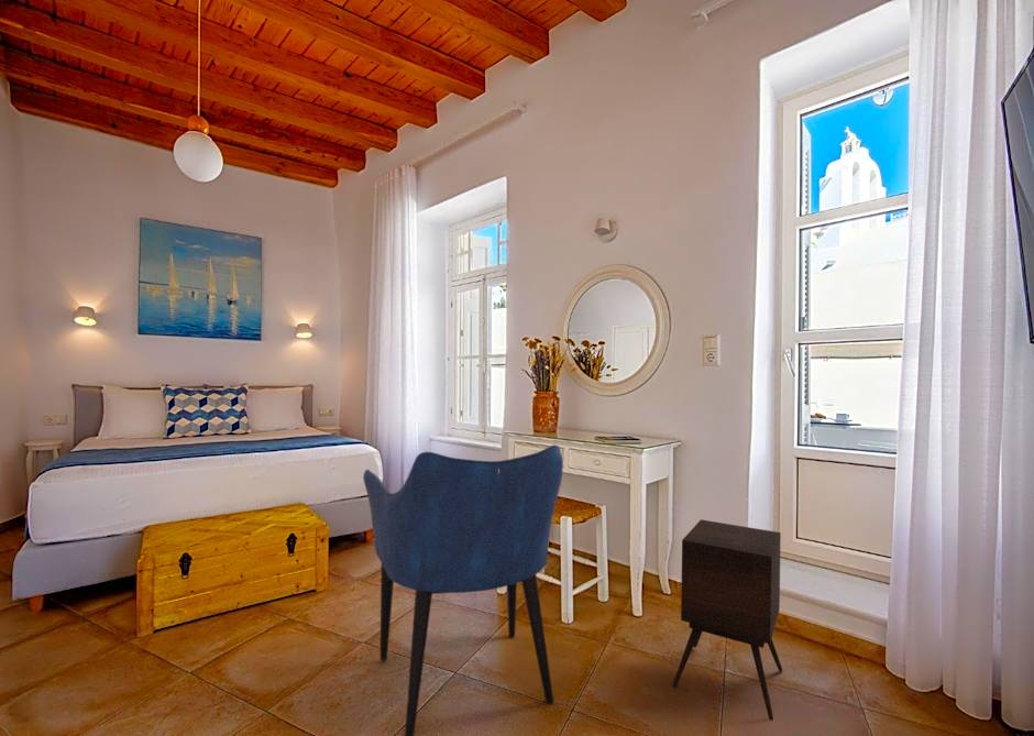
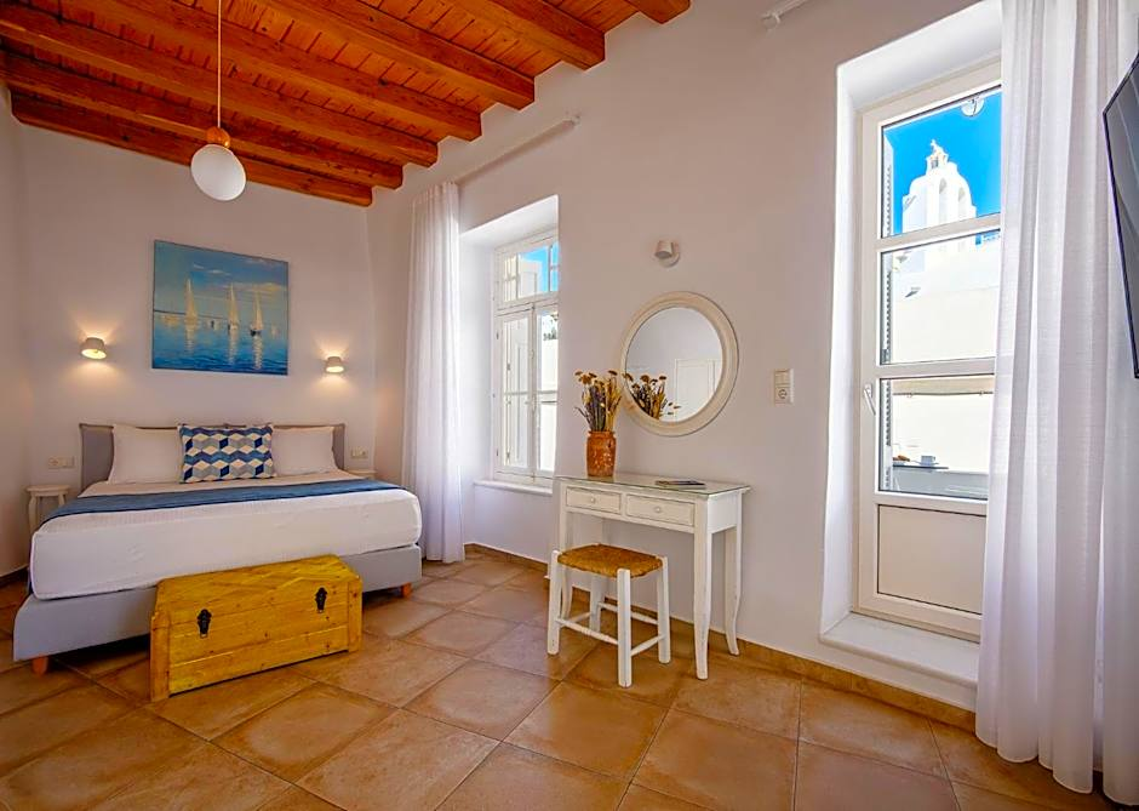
- armchair [362,444,564,736]
- side table [671,518,783,722]
